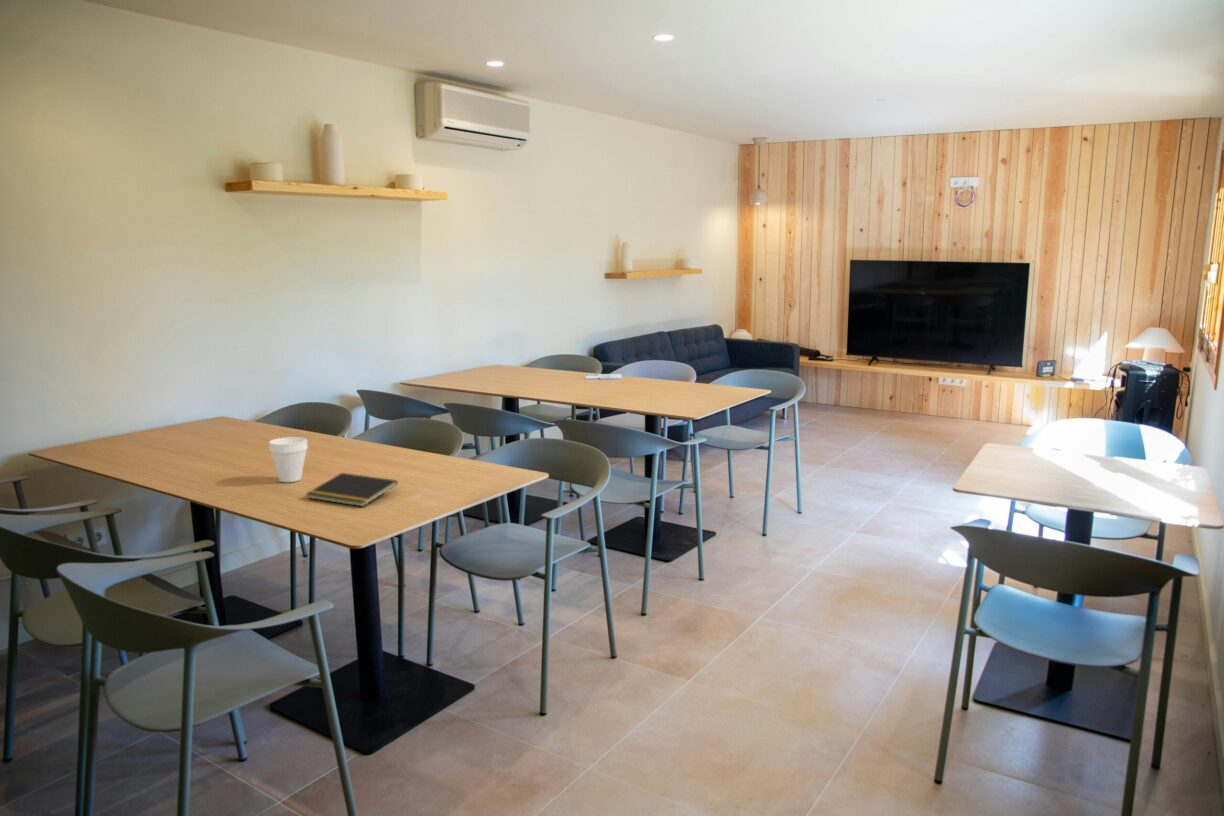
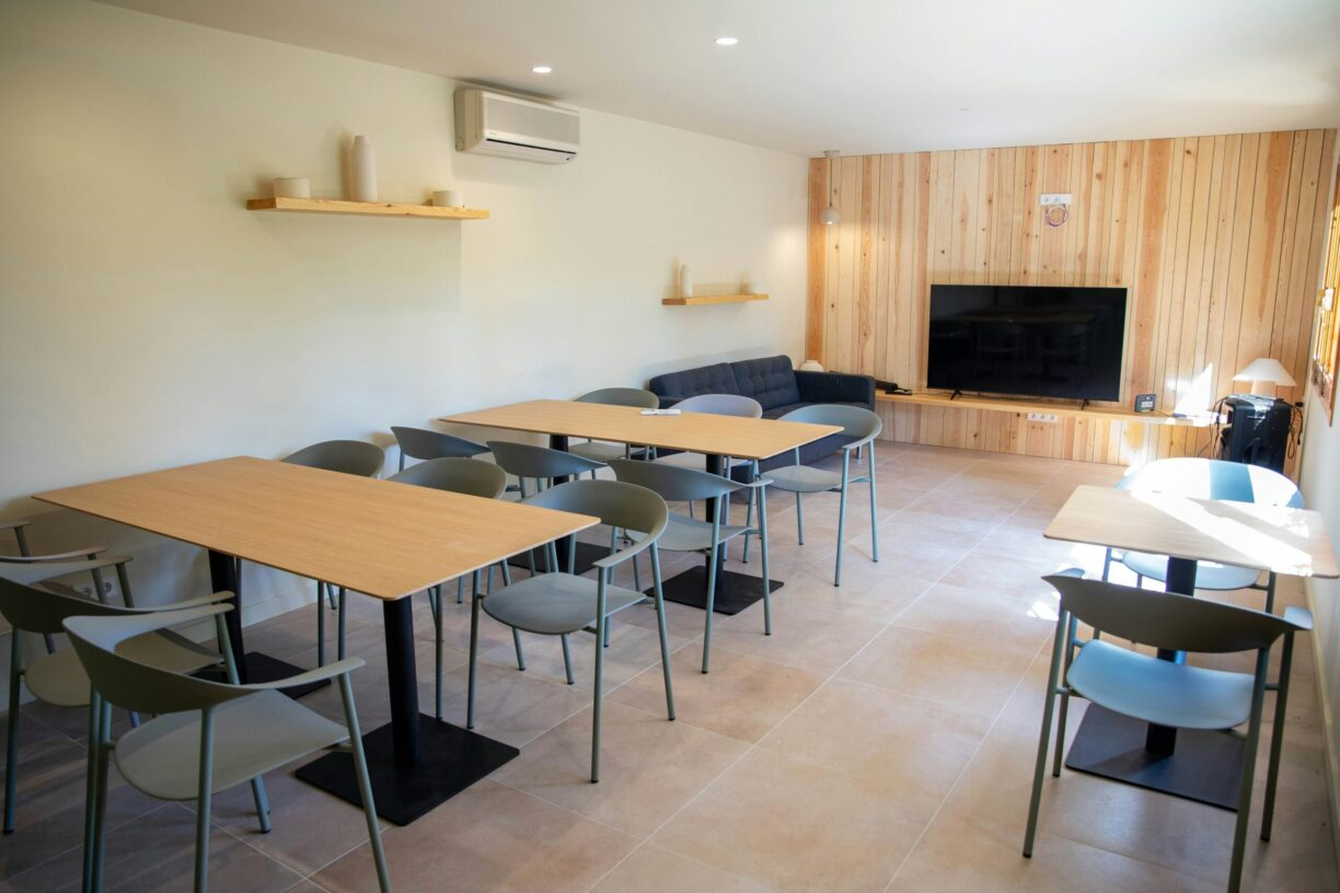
- notepad [305,472,399,508]
- cup [268,436,309,483]
